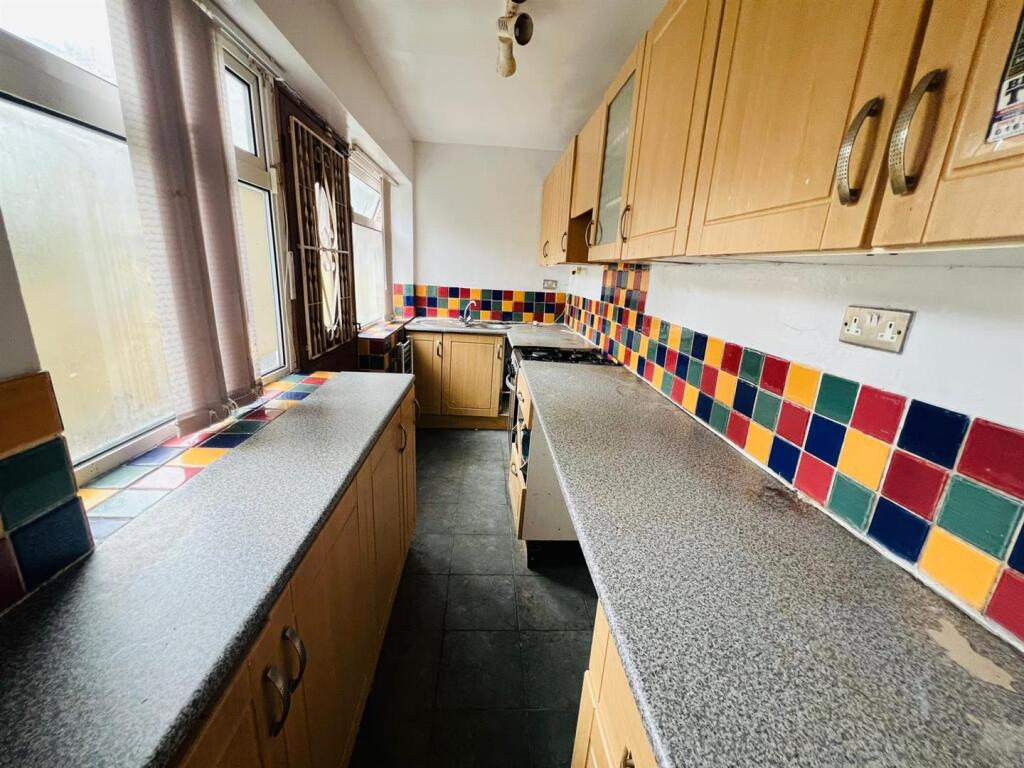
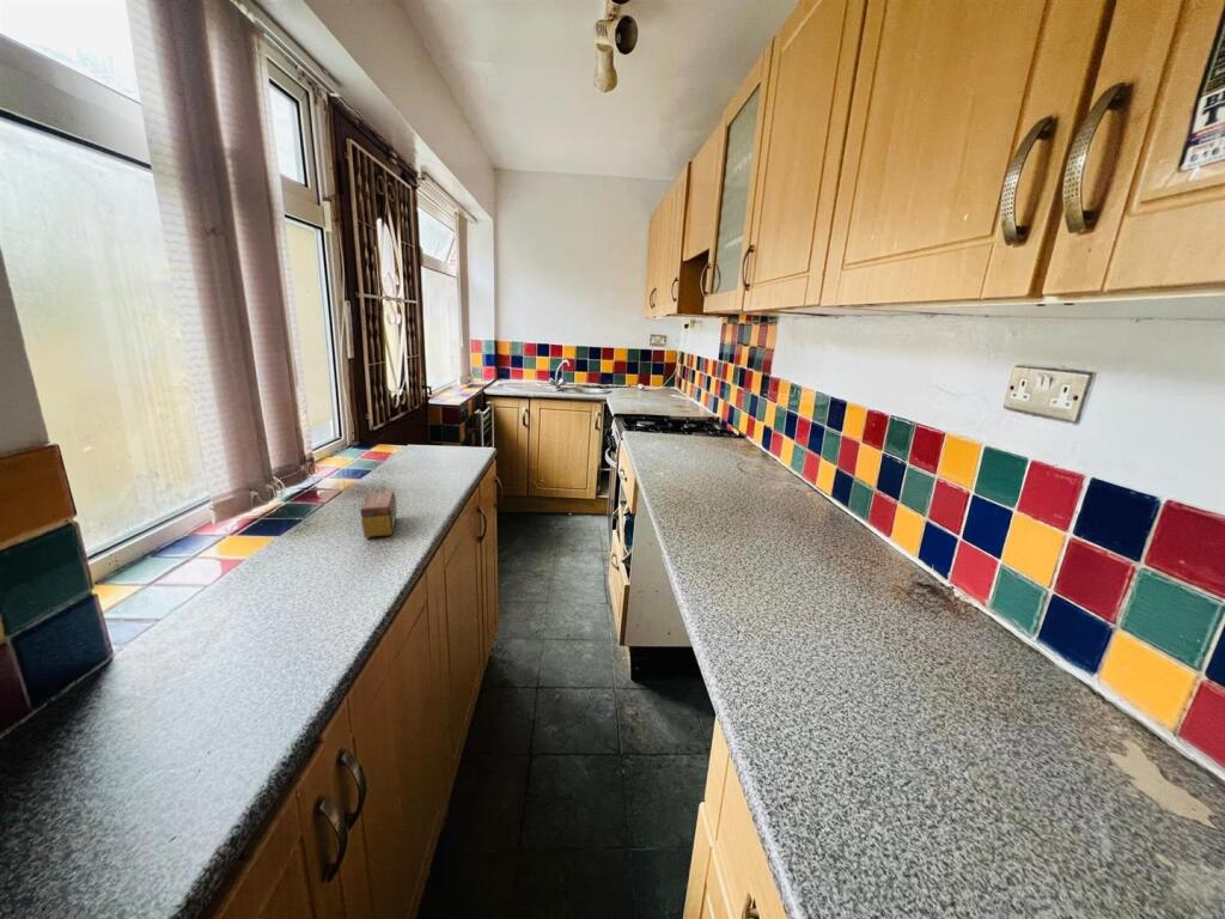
+ tea box [359,491,398,538]
